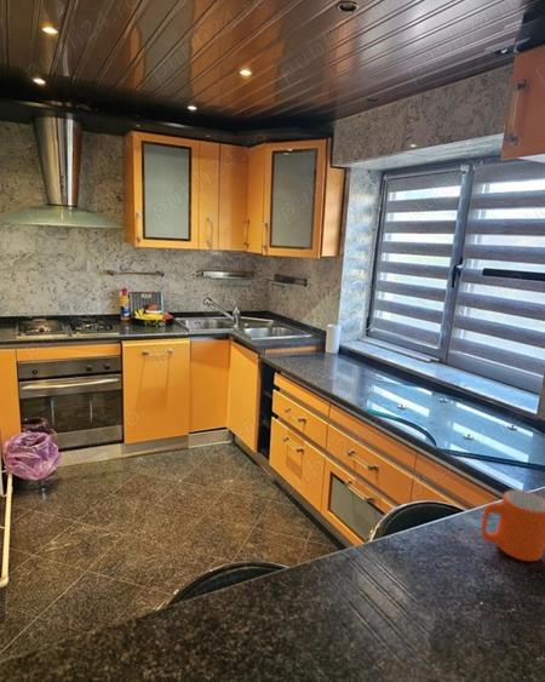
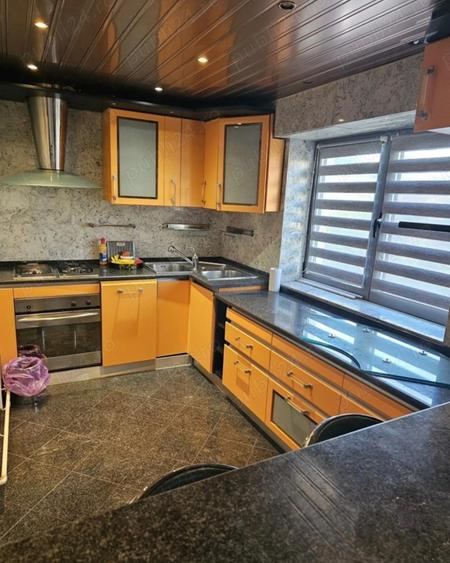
- mug [480,488,545,562]
